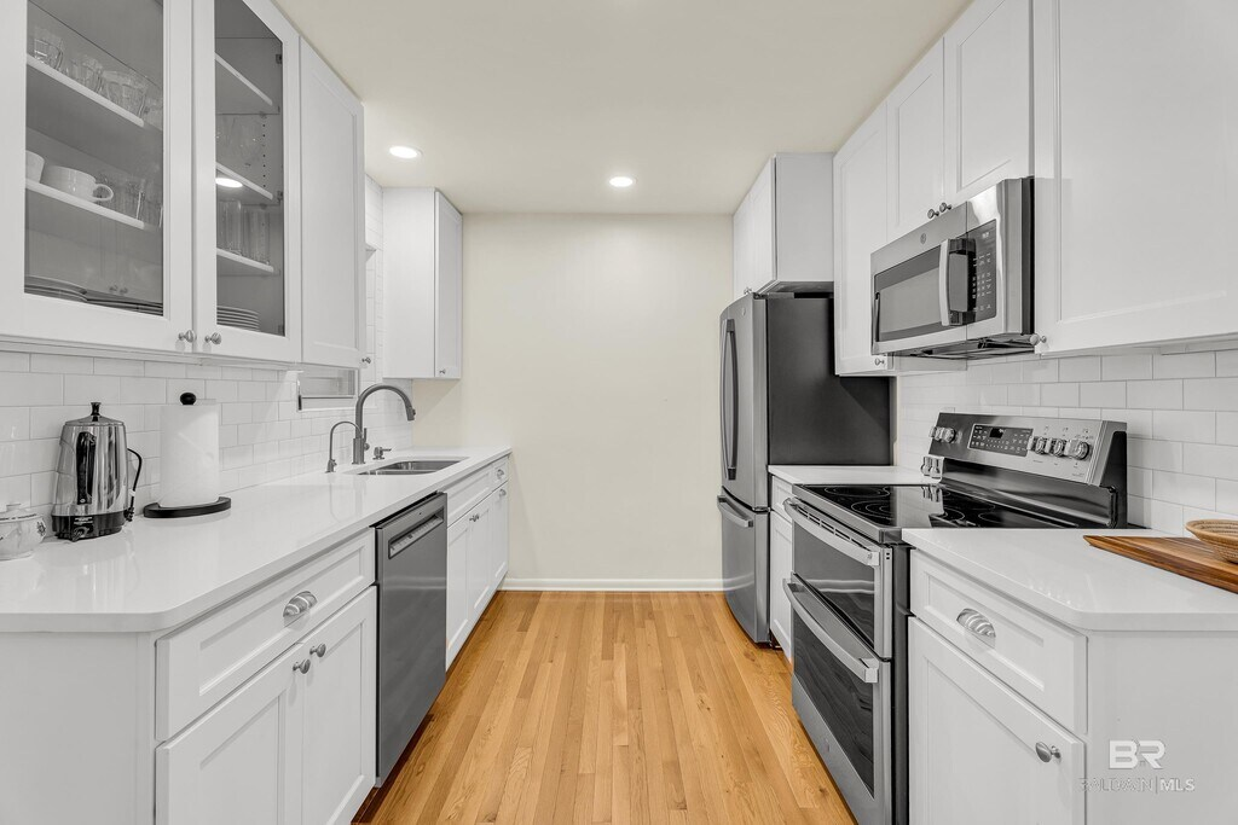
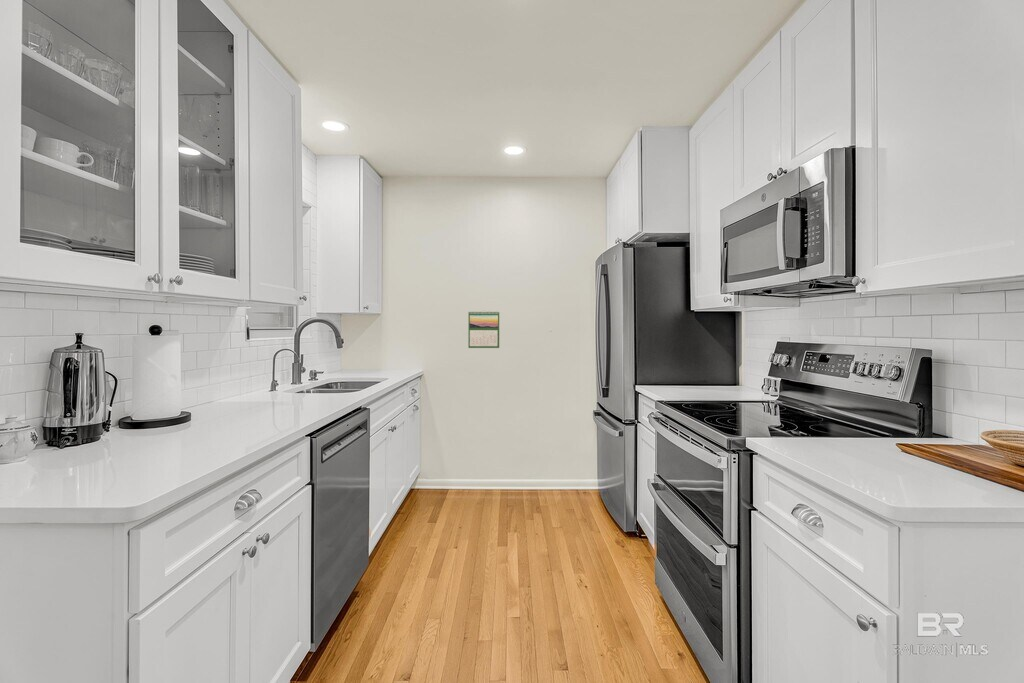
+ calendar [467,310,500,349]
